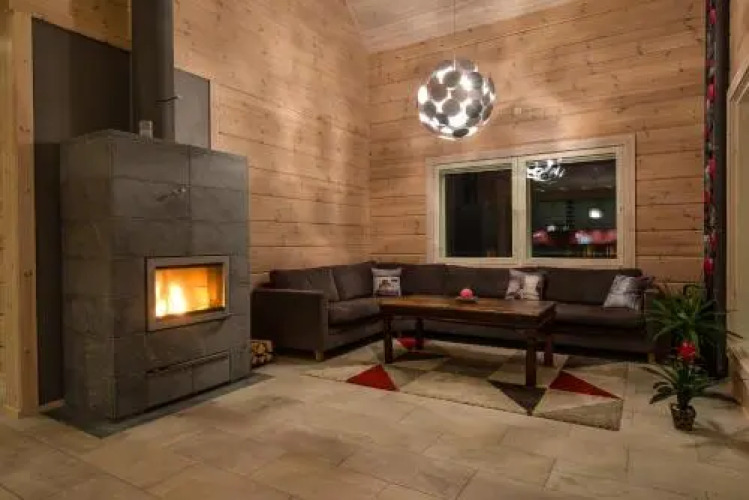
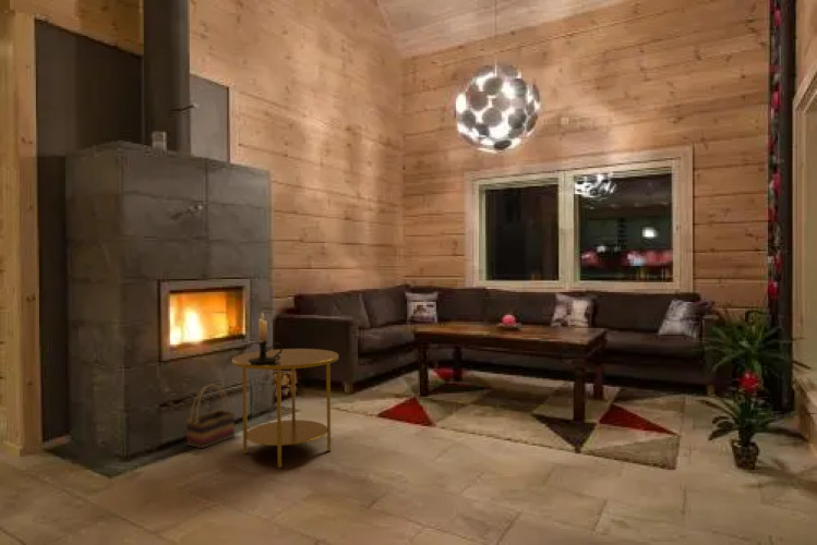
+ side table [231,348,339,469]
+ basket [184,384,236,449]
+ candle holder [249,311,284,365]
